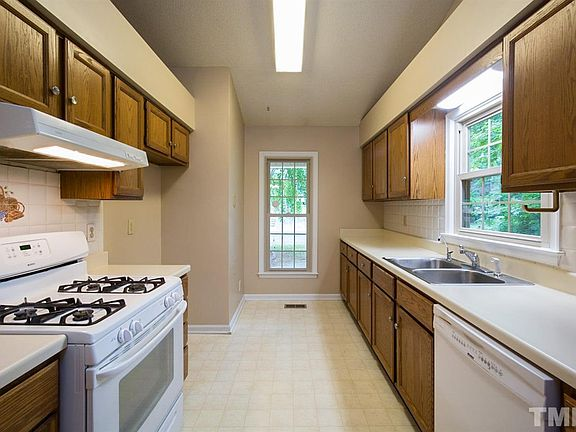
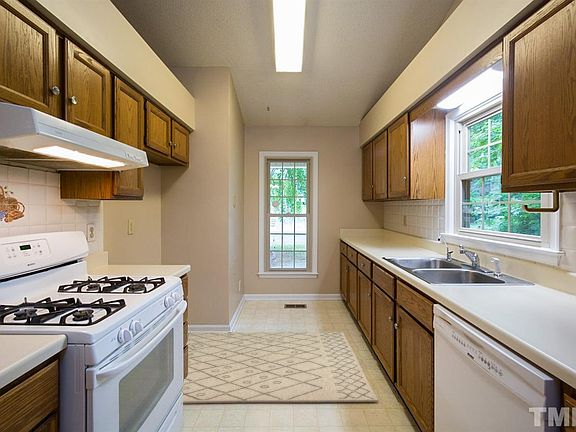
+ rug [182,331,379,404]
